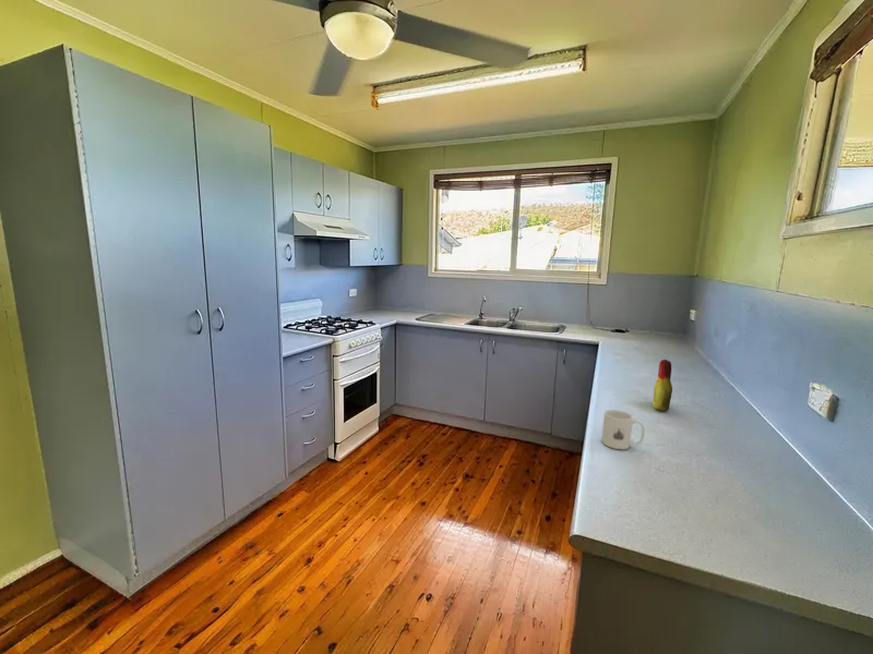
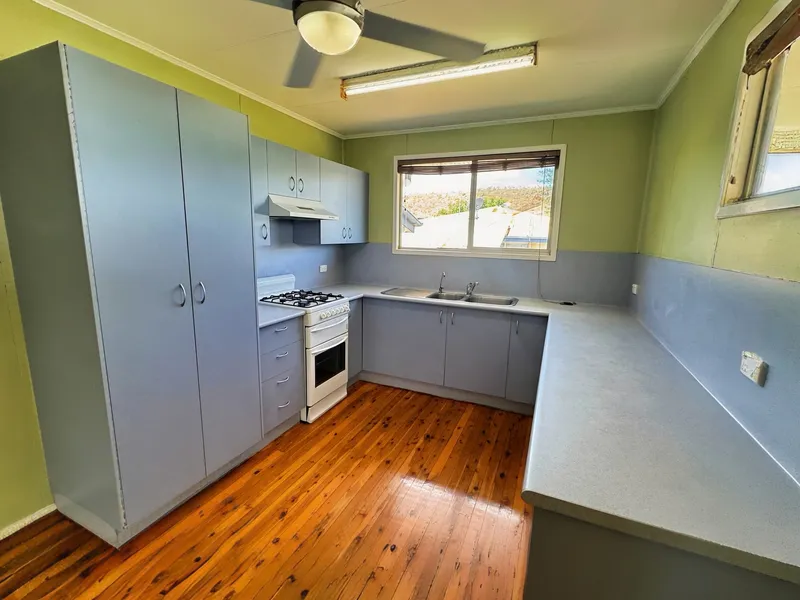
- mug [600,409,646,450]
- bottle [651,359,673,412]
